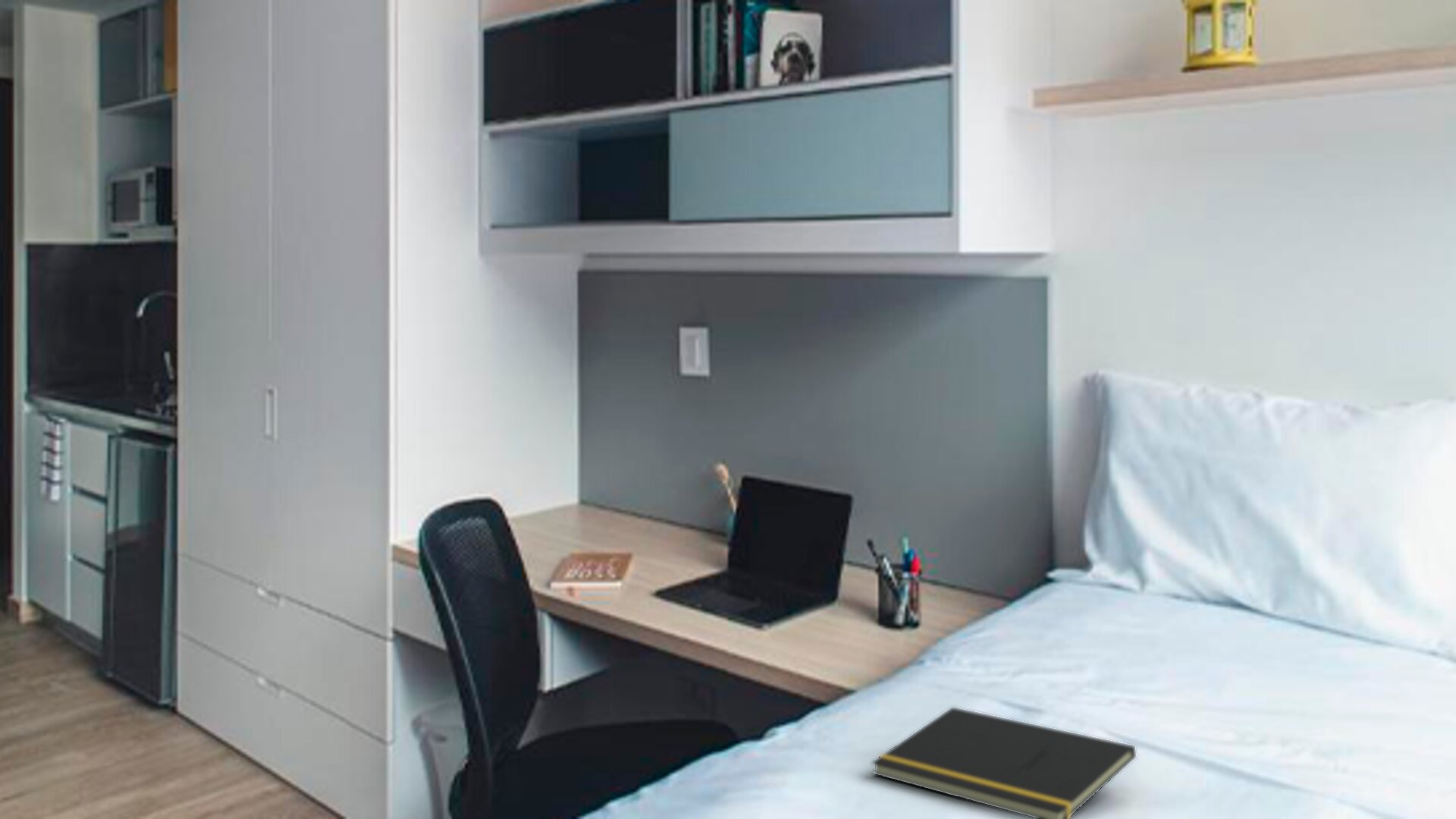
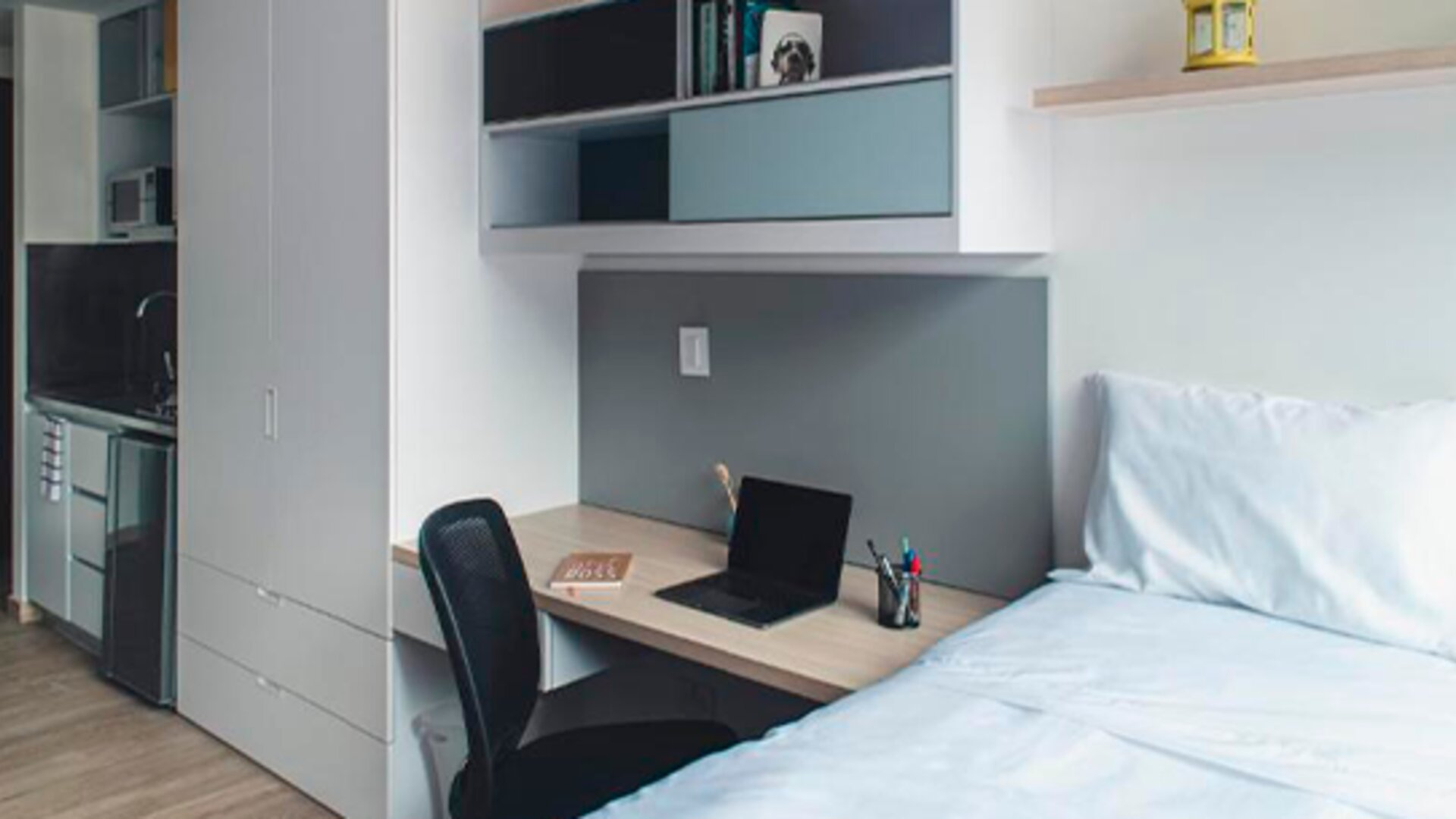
- notepad [871,707,1137,819]
